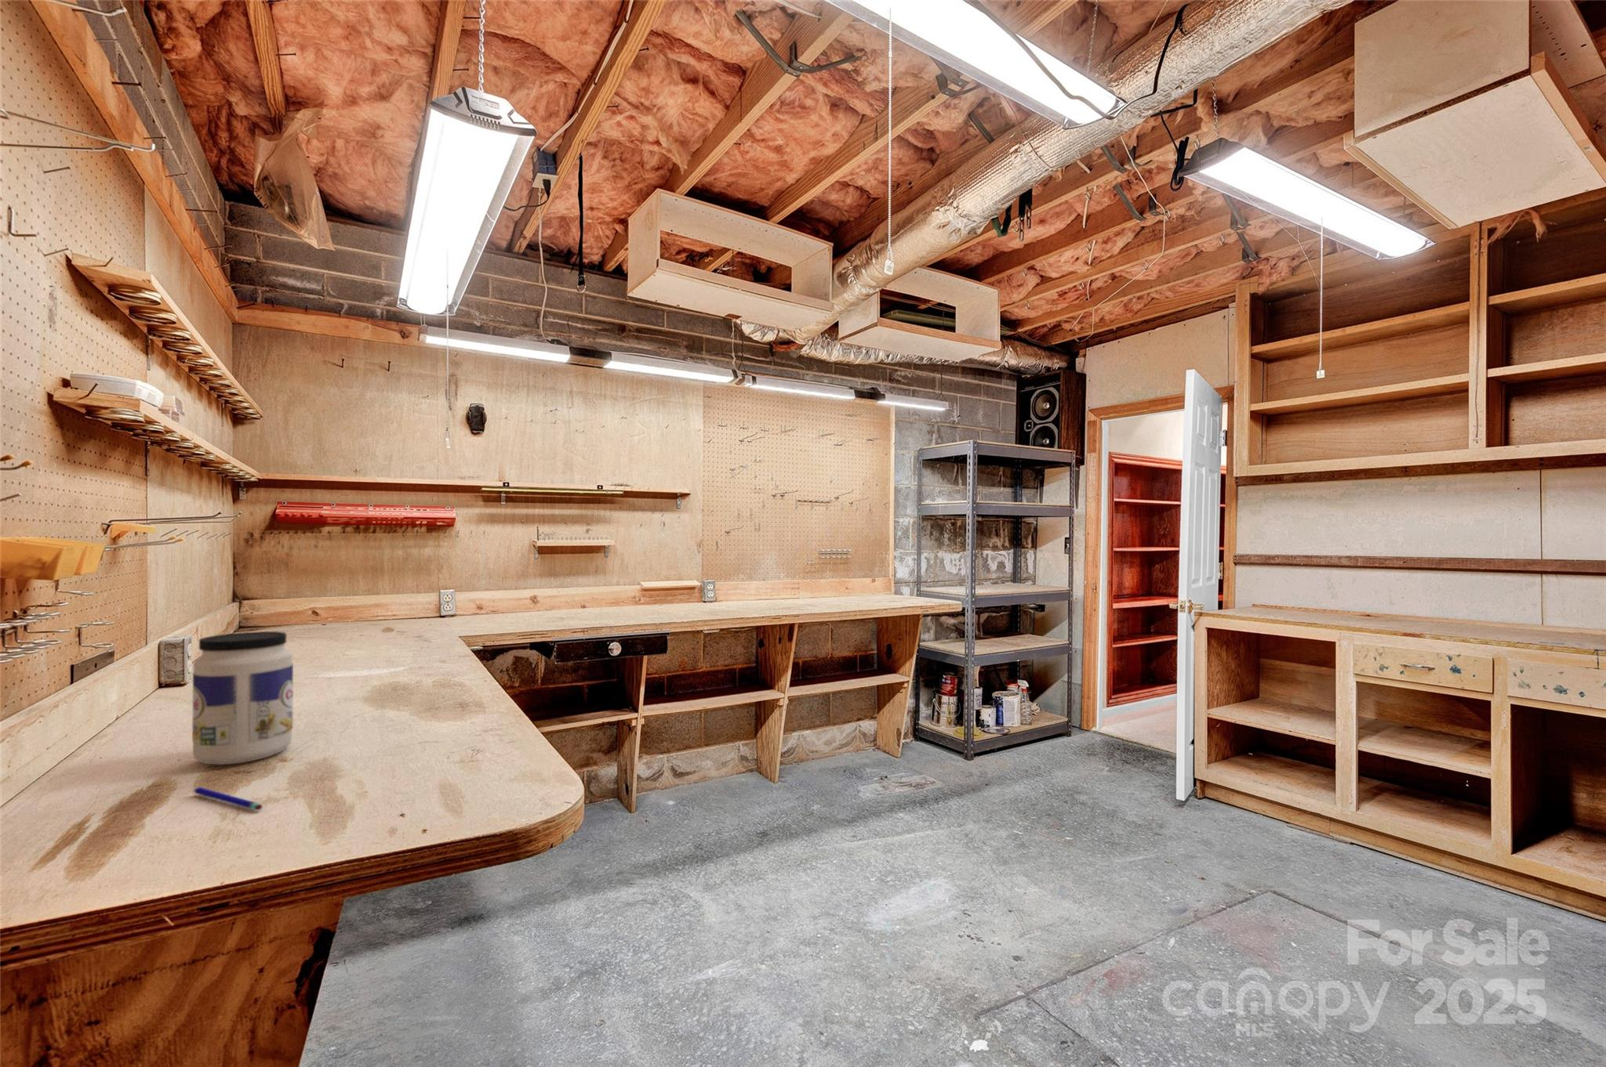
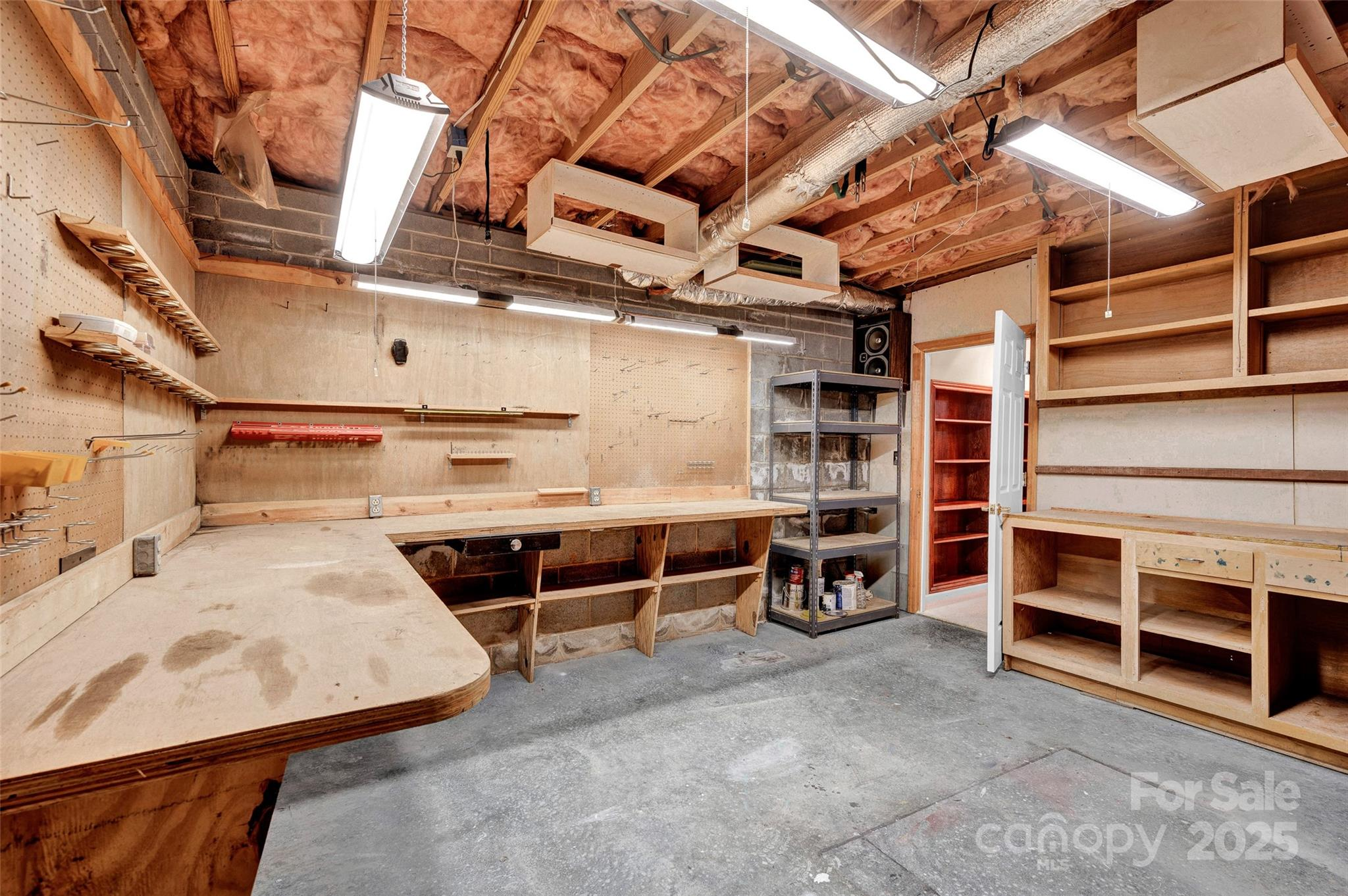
- pen [194,786,263,811]
- jar [192,631,294,766]
